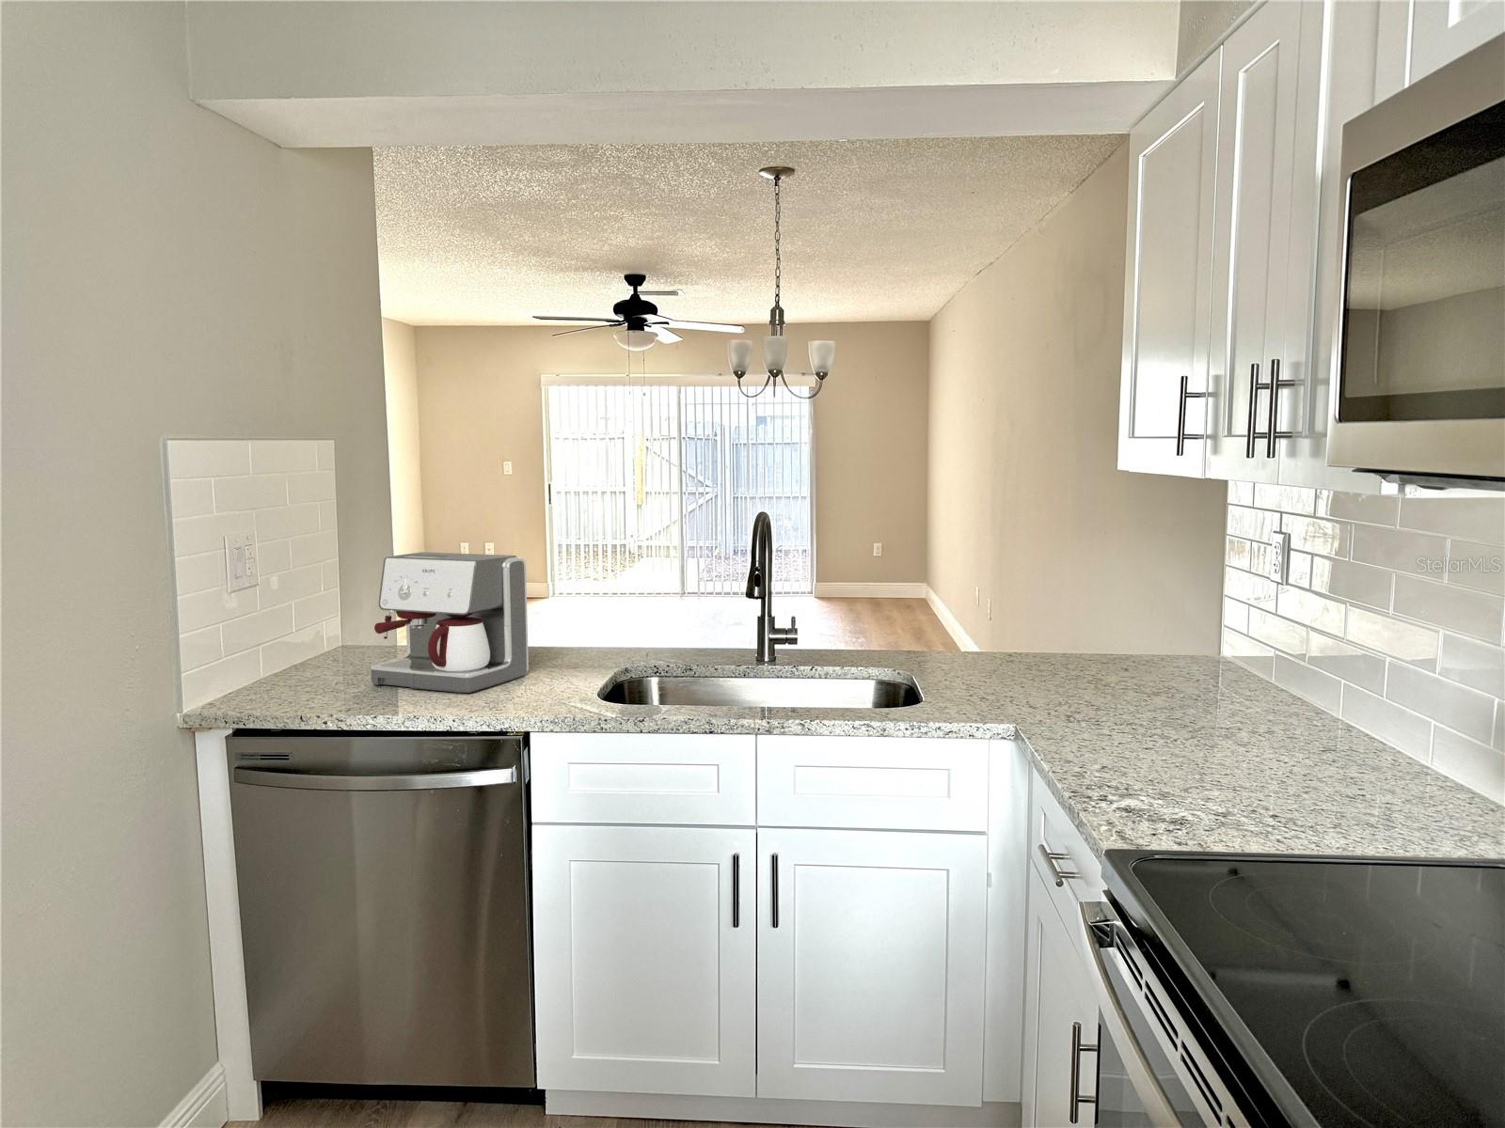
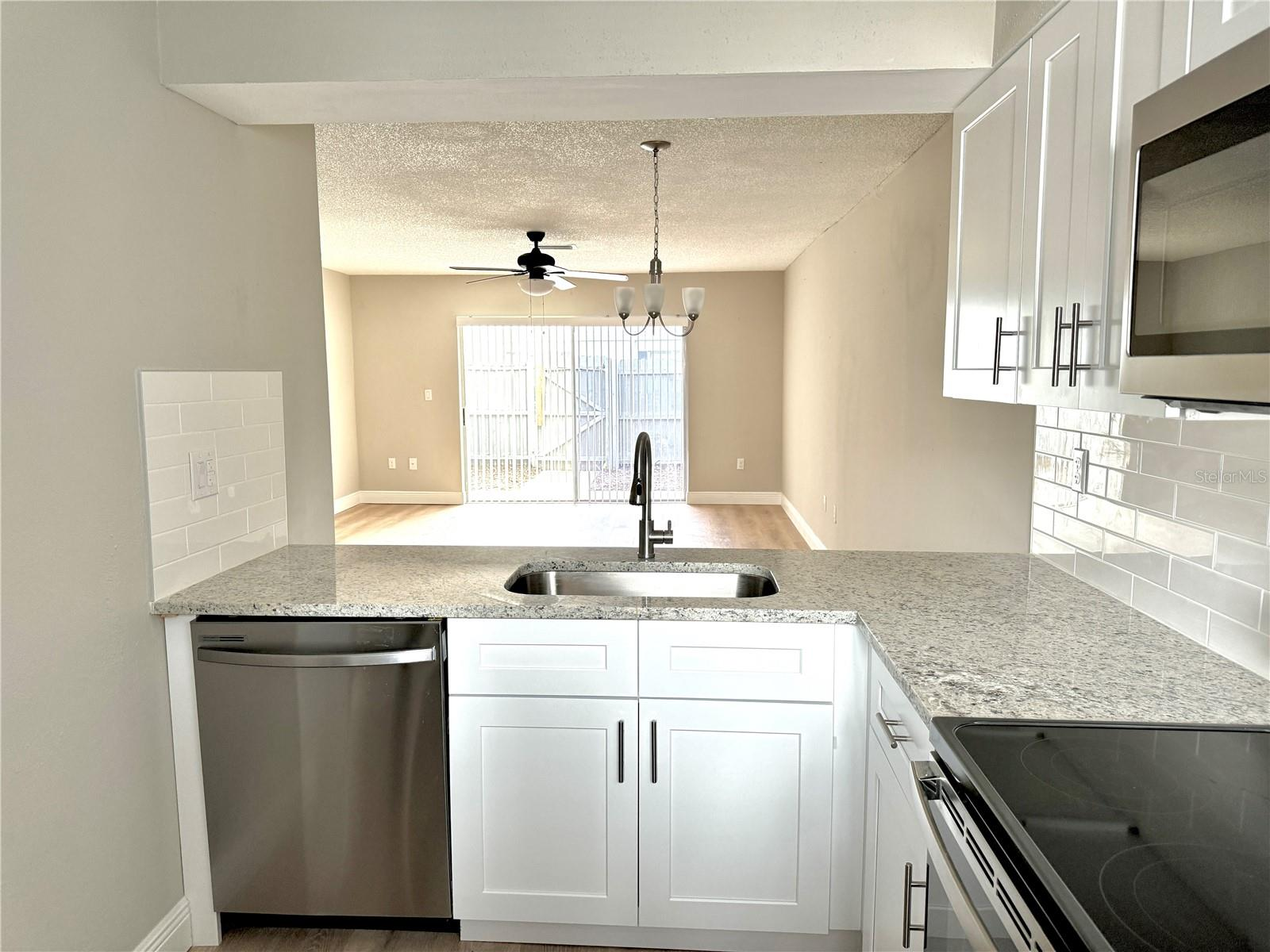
- coffee maker [370,551,530,693]
